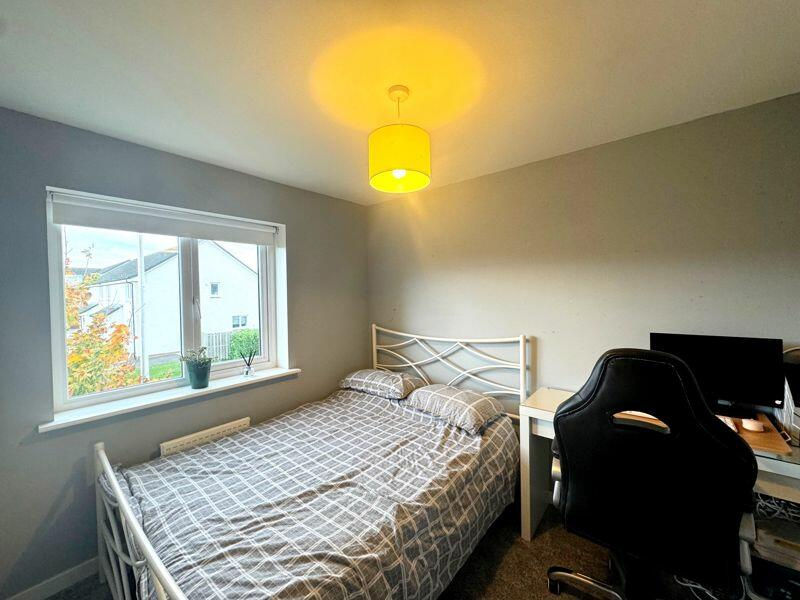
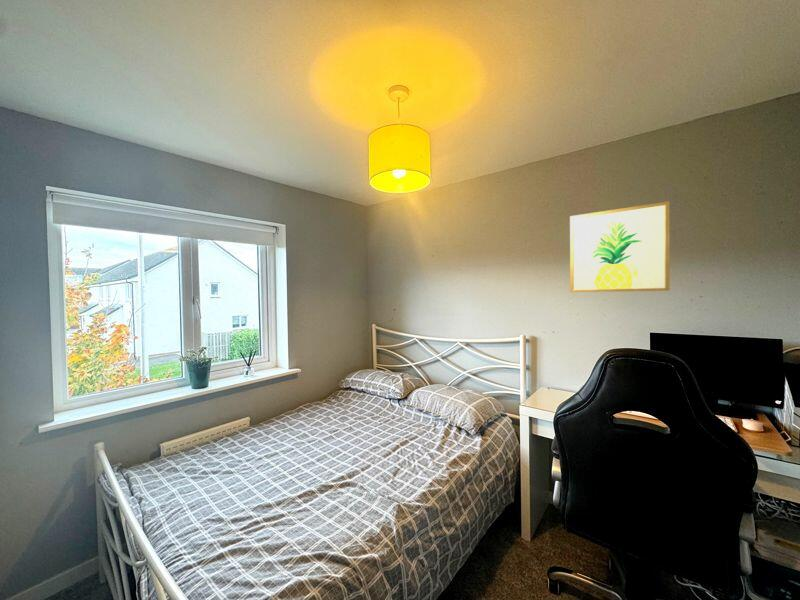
+ wall art [569,200,671,293]
